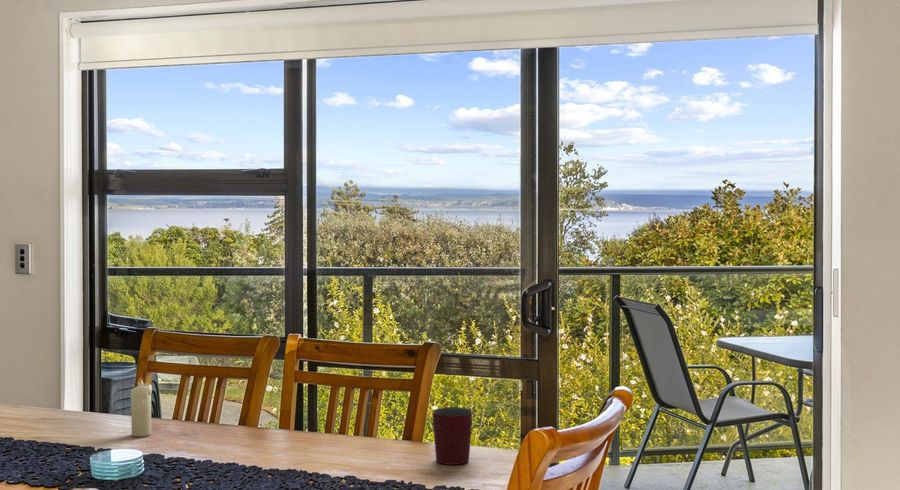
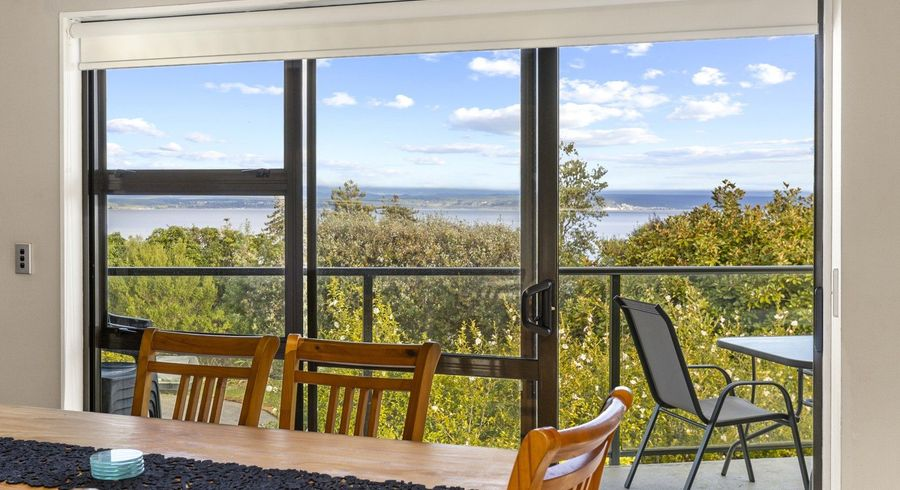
- candle [129,374,153,438]
- mug [432,406,473,466]
